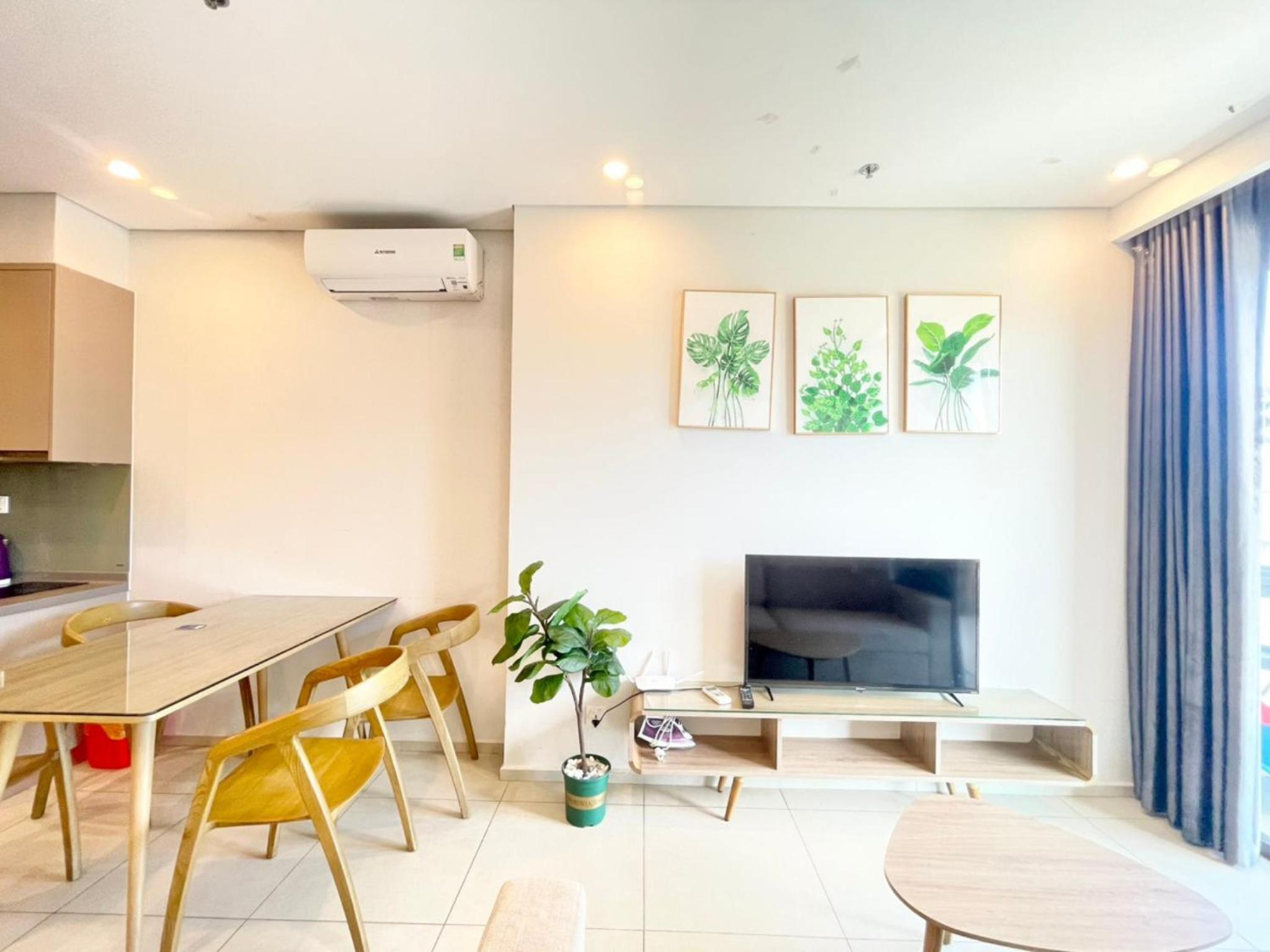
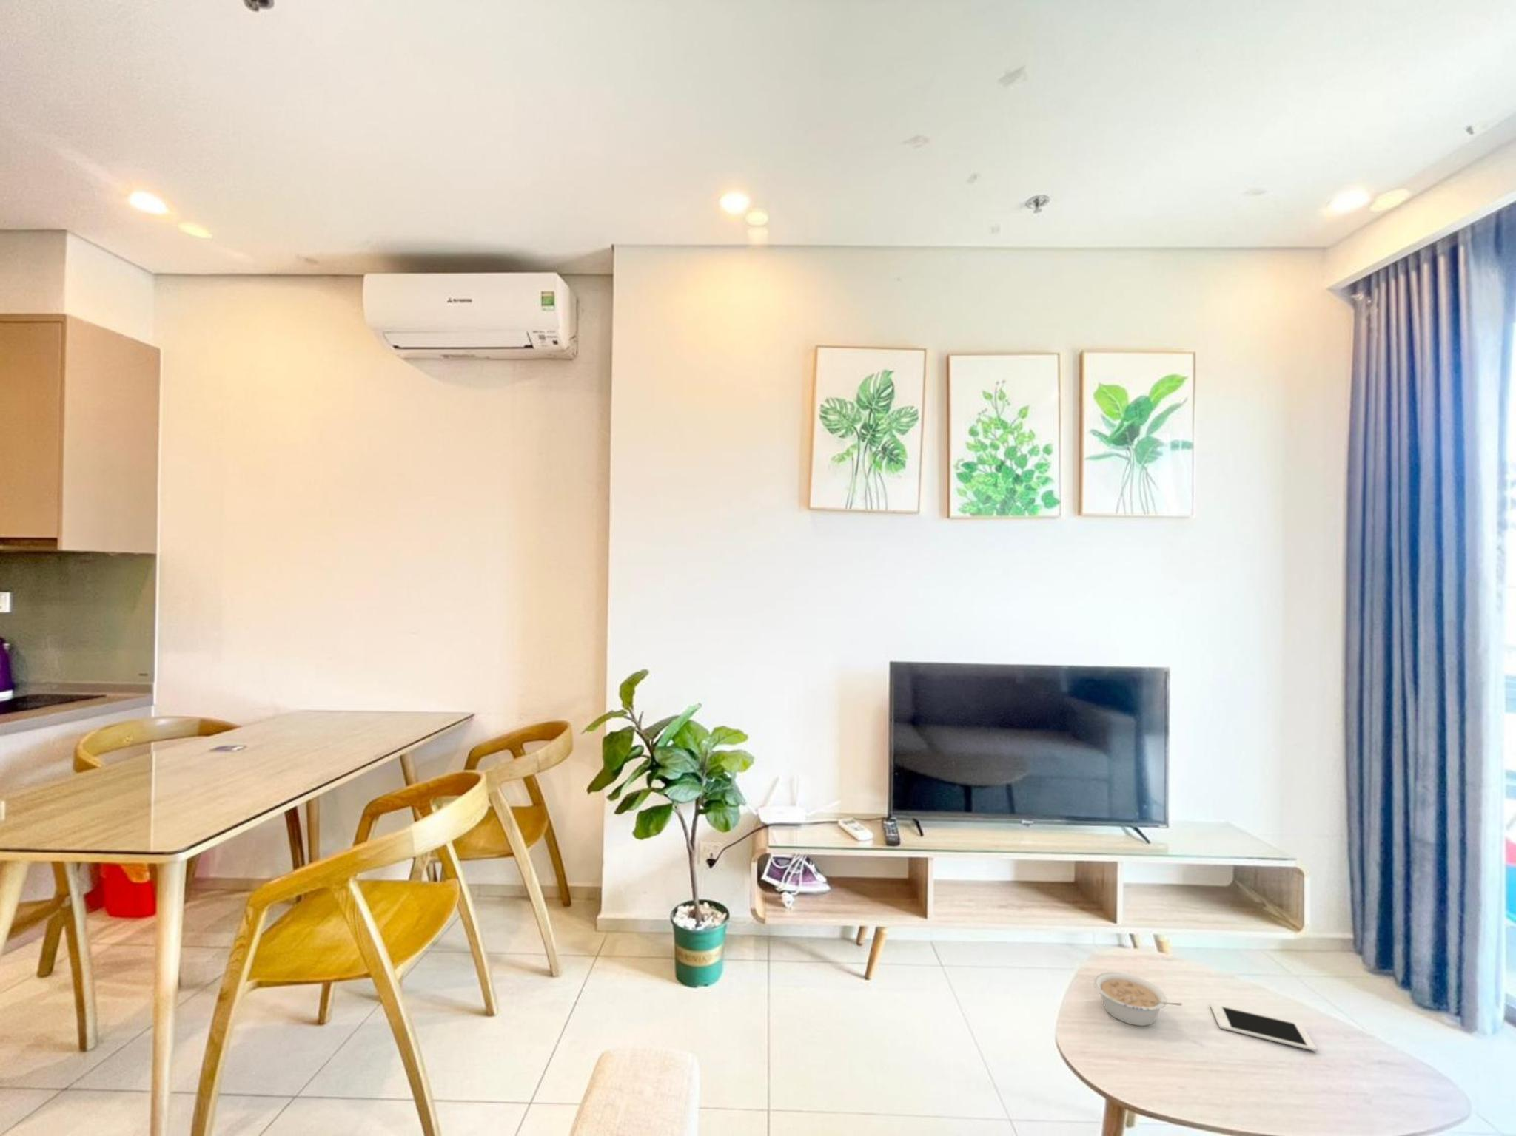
+ cell phone [1209,1002,1318,1052]
+ legume [1092,971,1183,1026]
